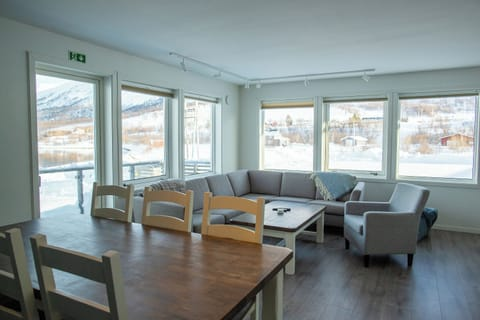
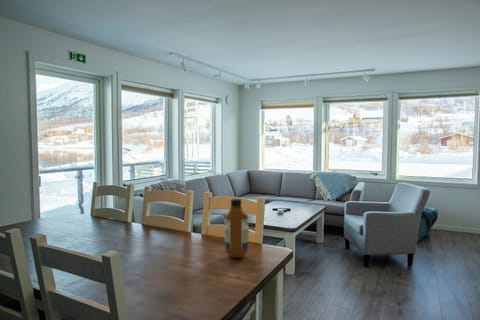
+ bottle [224,198,250,259]
